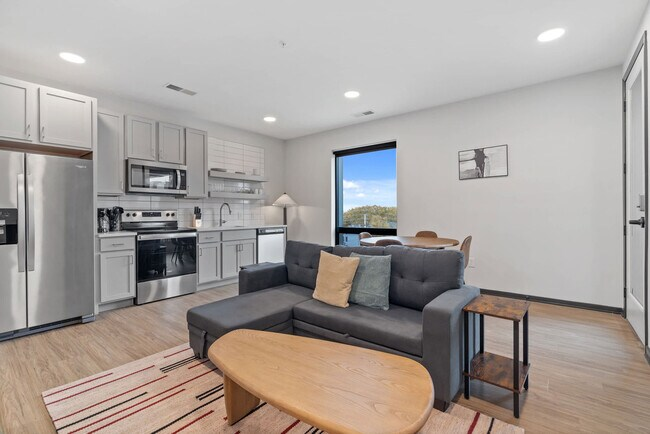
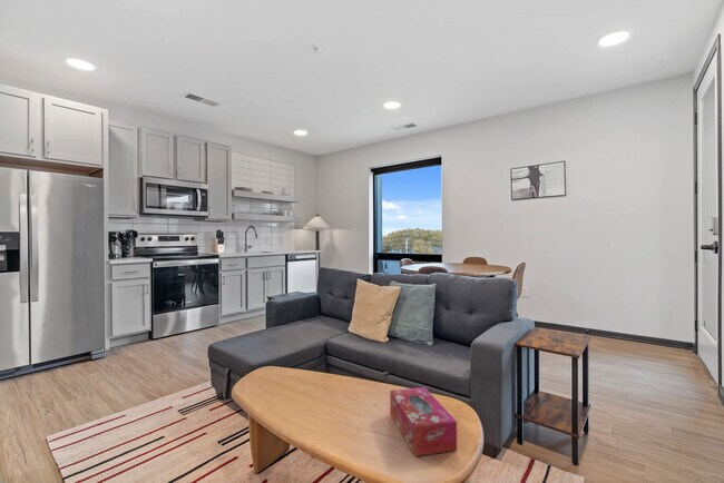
+ tissue box [389,386,458,457]
